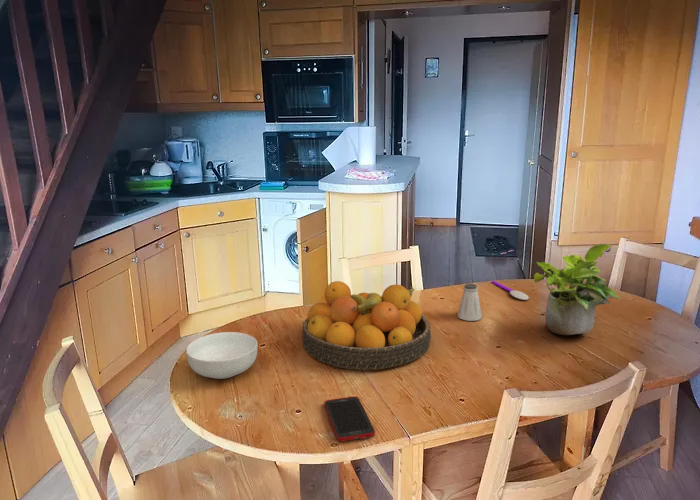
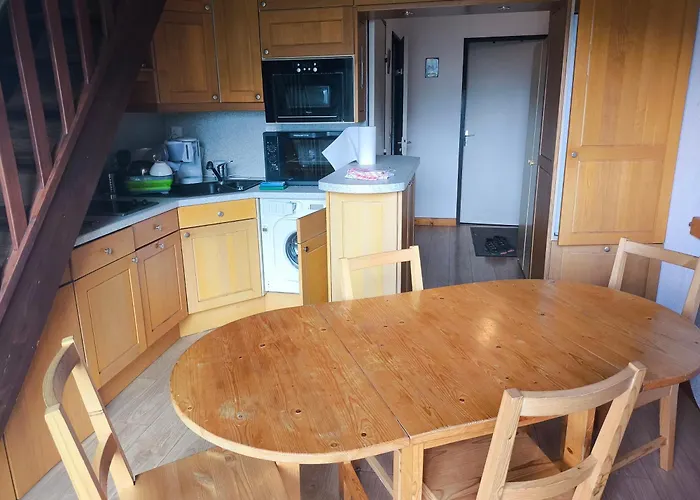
- cereal bowl [185,331,259,380]
- fruit bowl [302,280,432,371]
- saltshaker [457,283,483,322]
- cell phone [324,395,376,443]
- potted plant [533,243,622,336]
- spoon [491,280,530,301]
